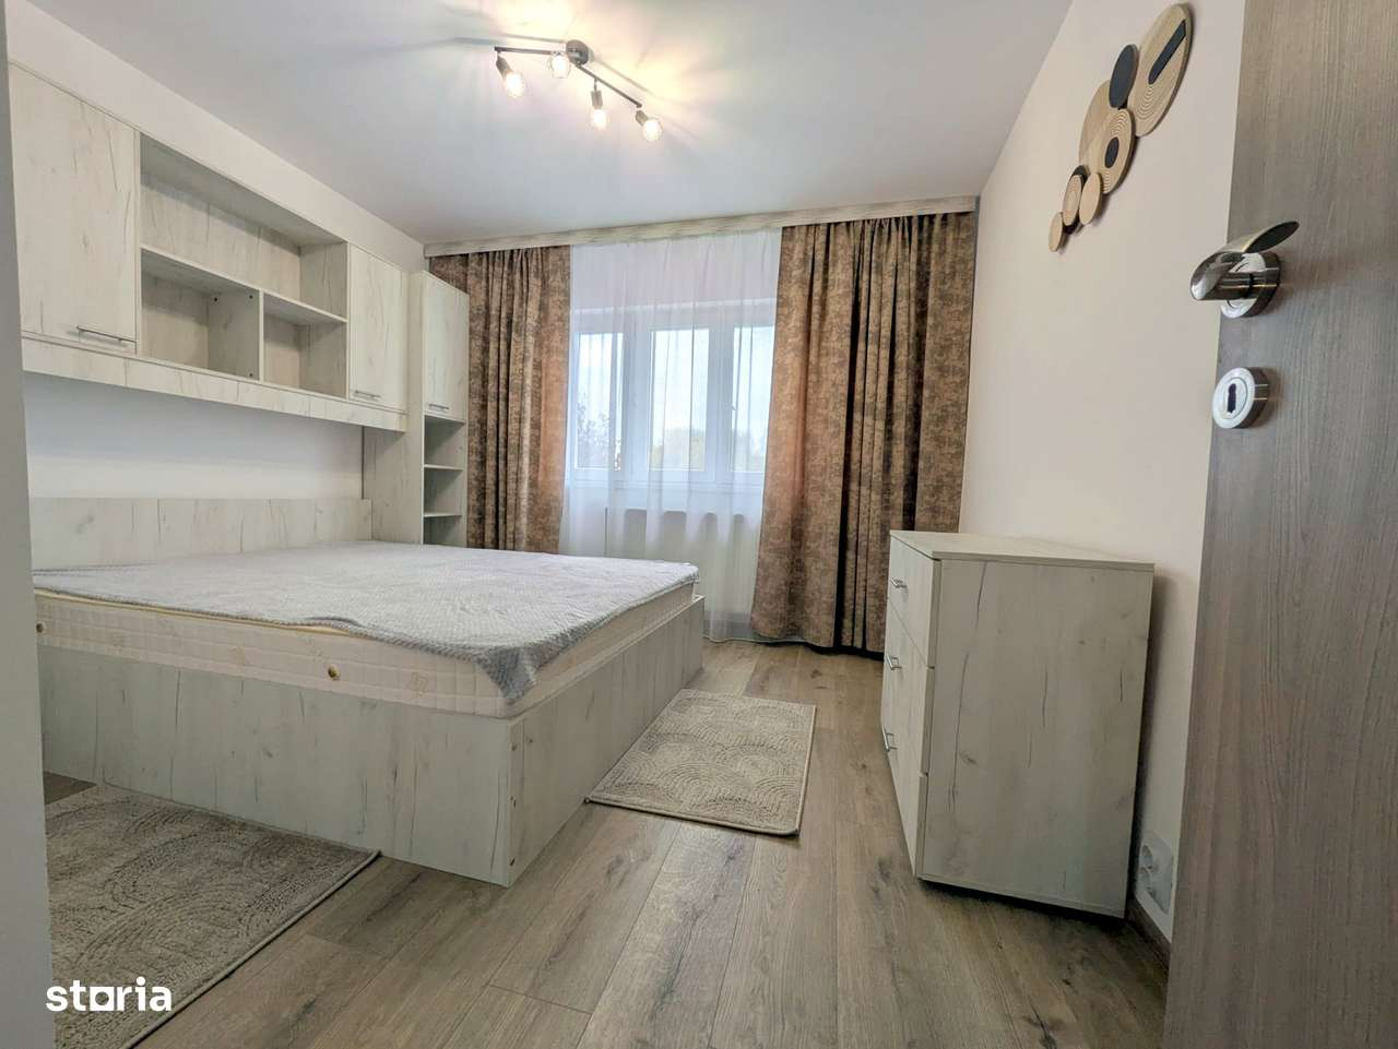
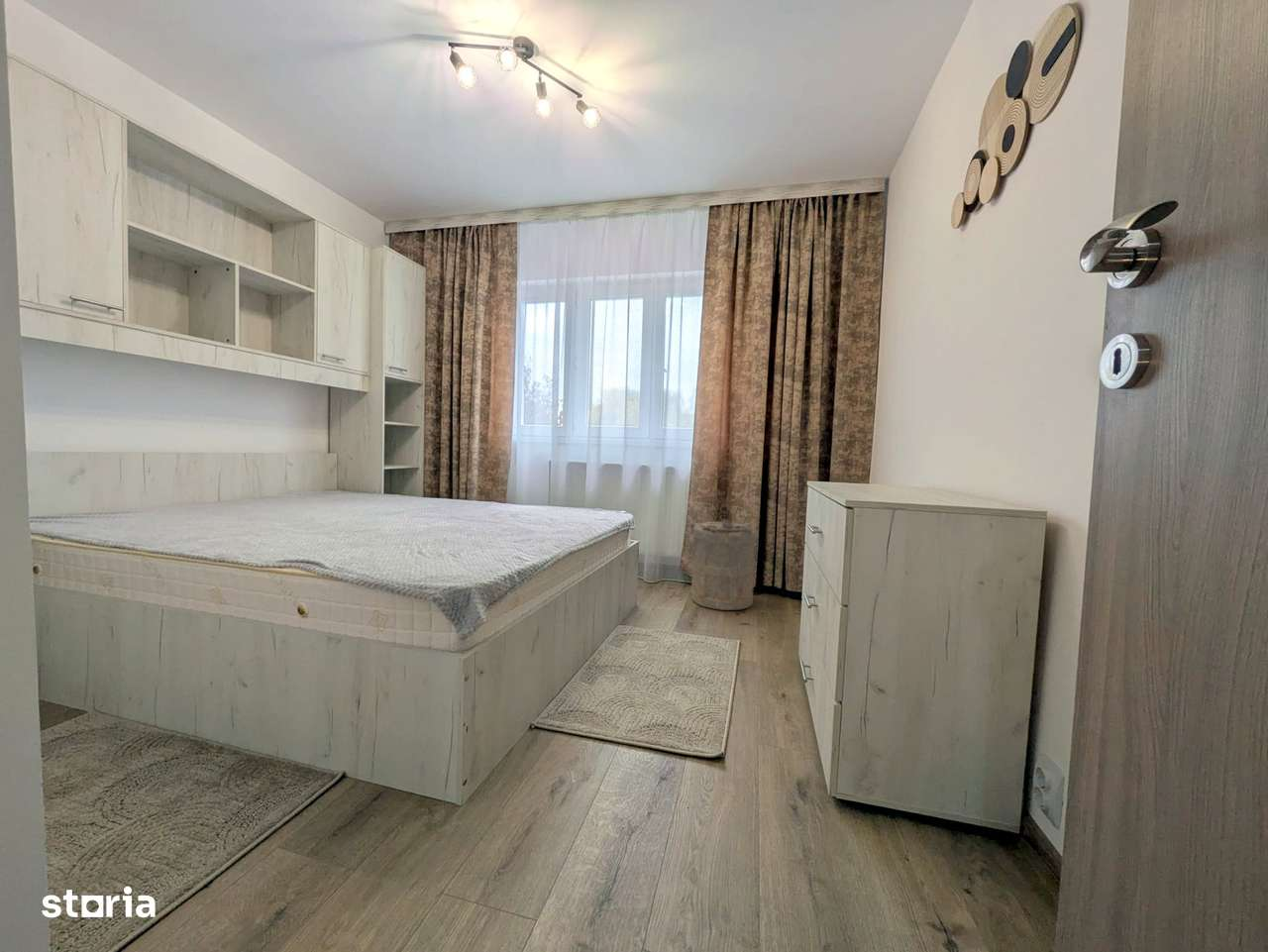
+ laundry hamper [687,519,757,611]
